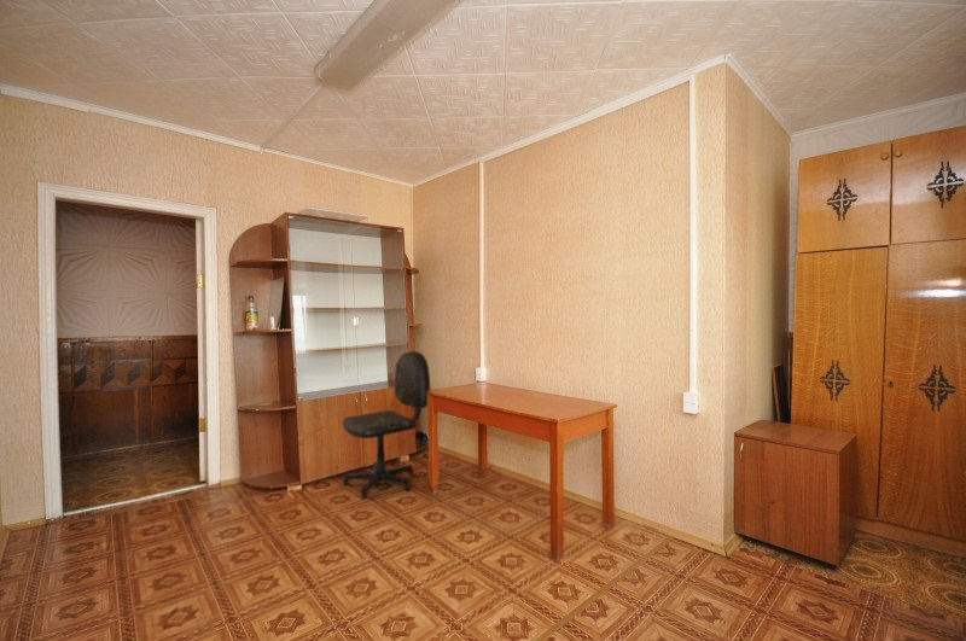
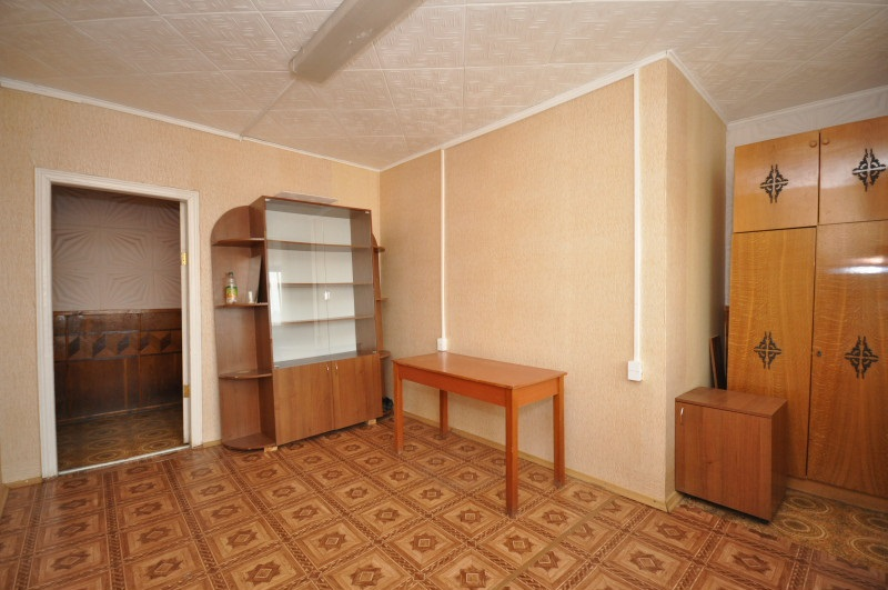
- office chair [341,350,431,500]
